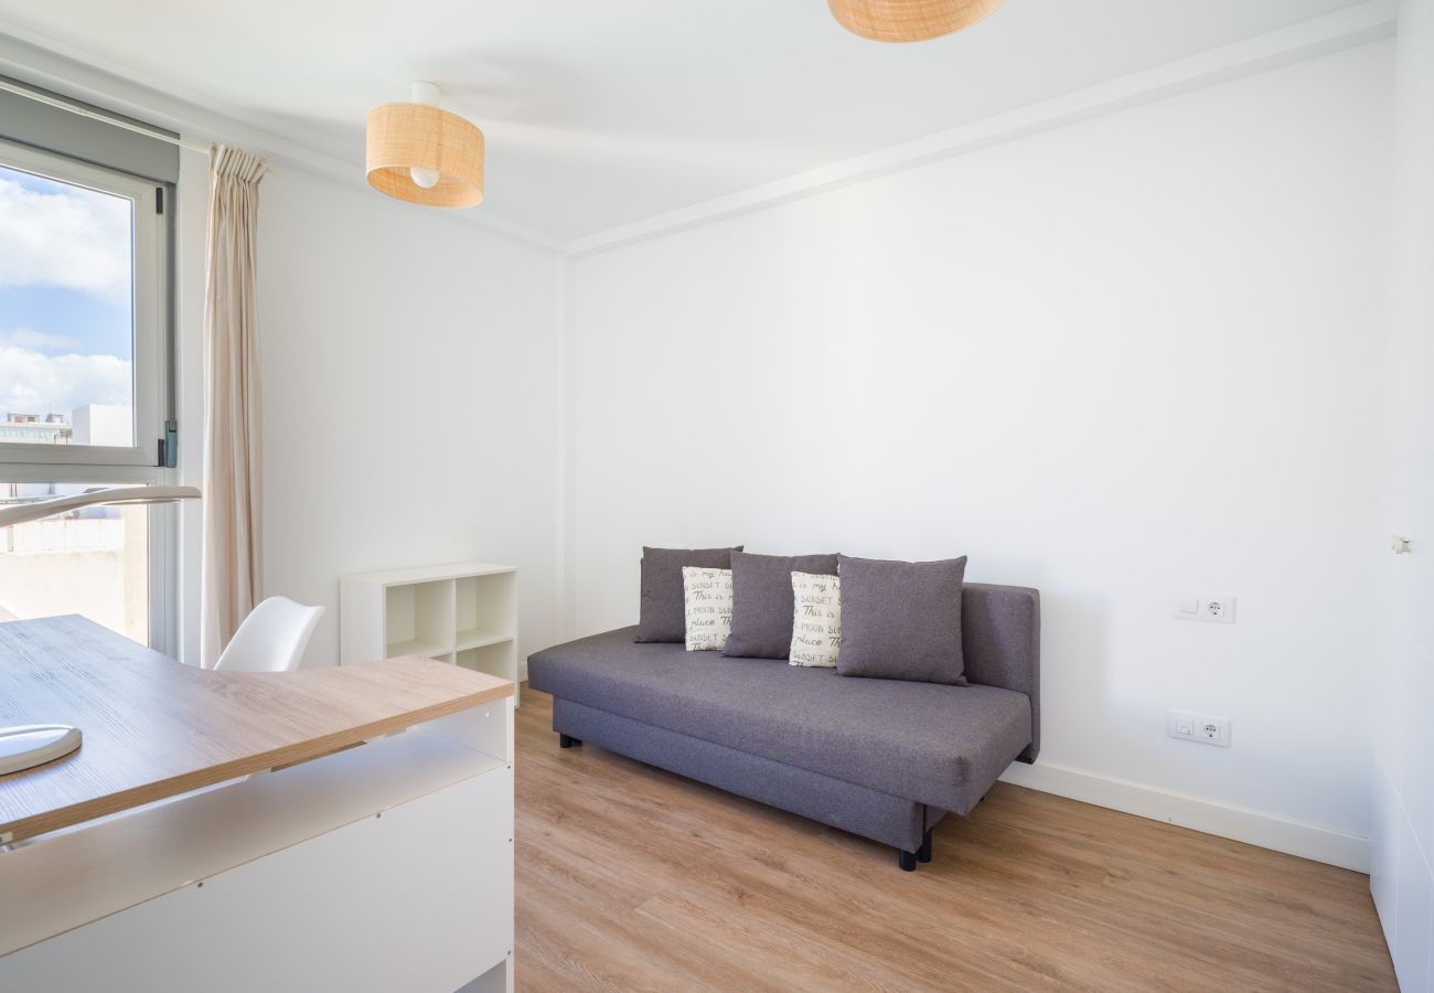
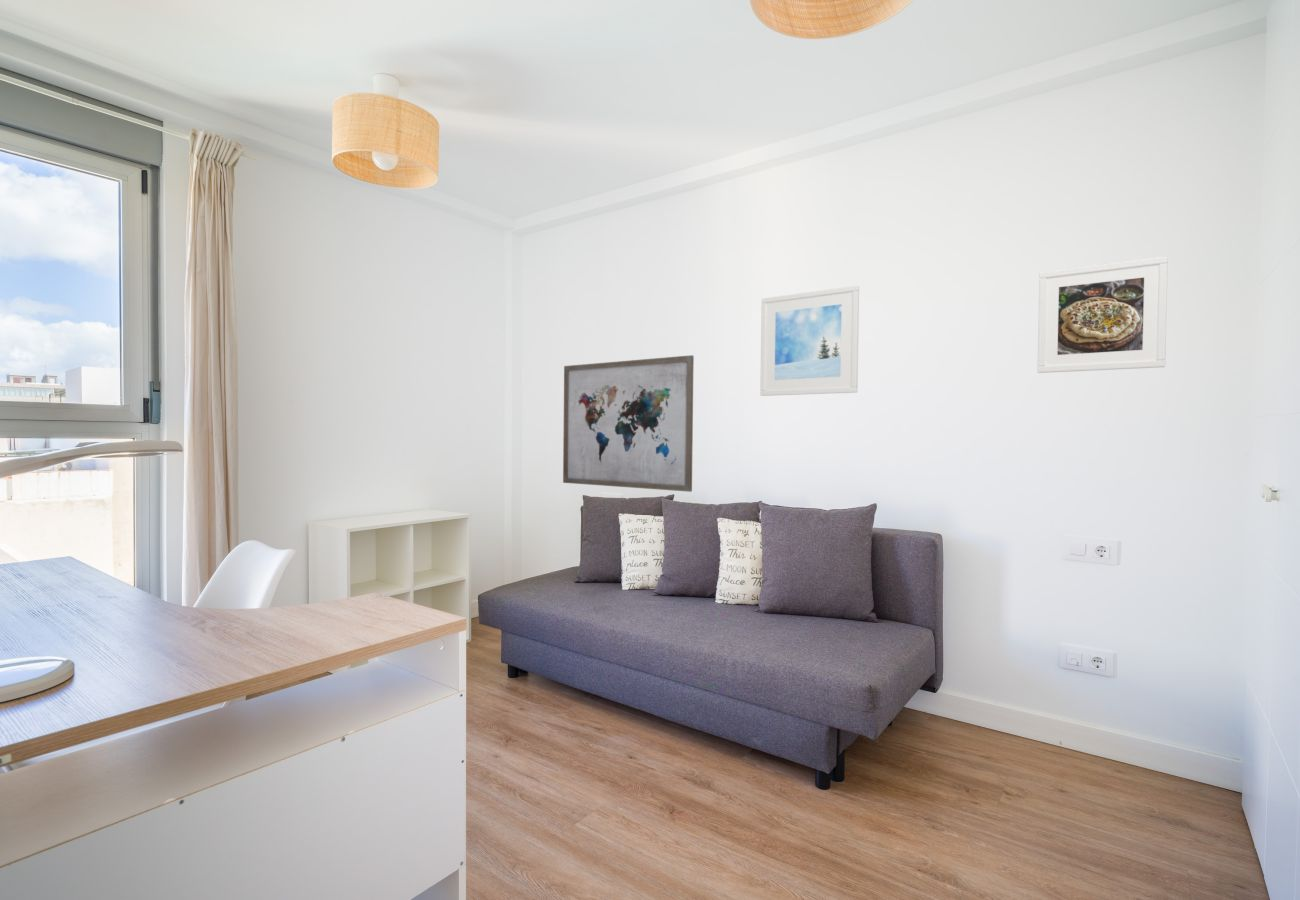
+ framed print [1036,255,1169,374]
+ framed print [759,285,860,397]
+ wall art [562,354,695,493]
